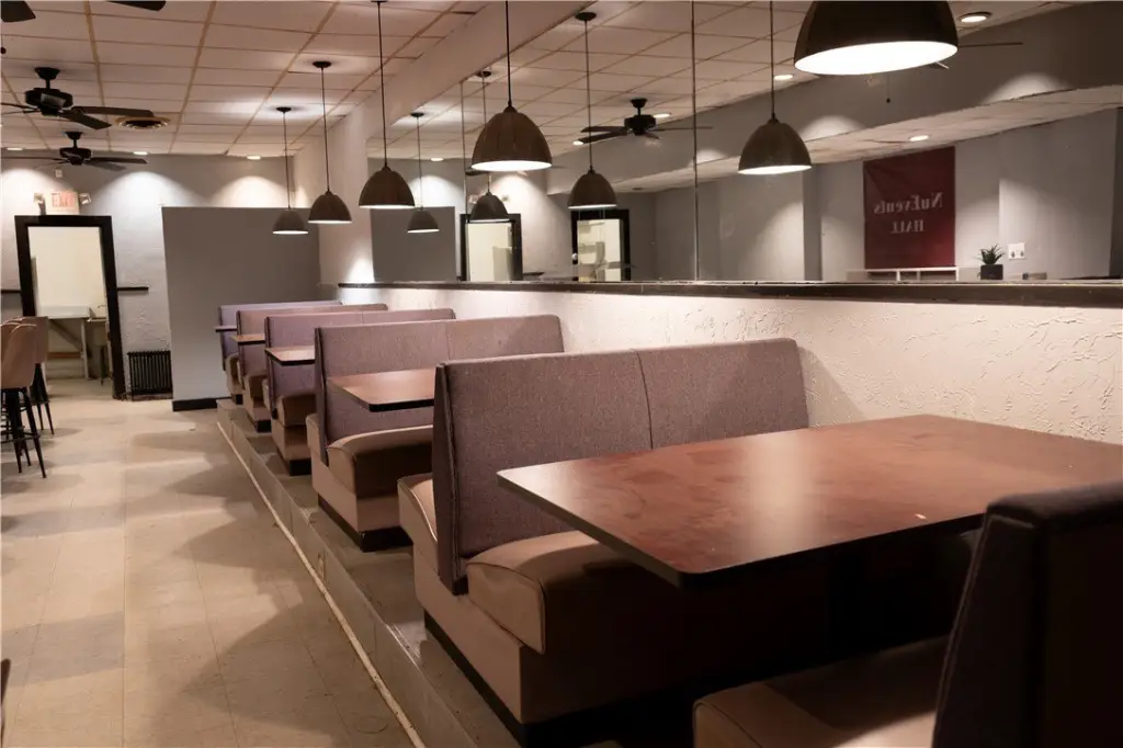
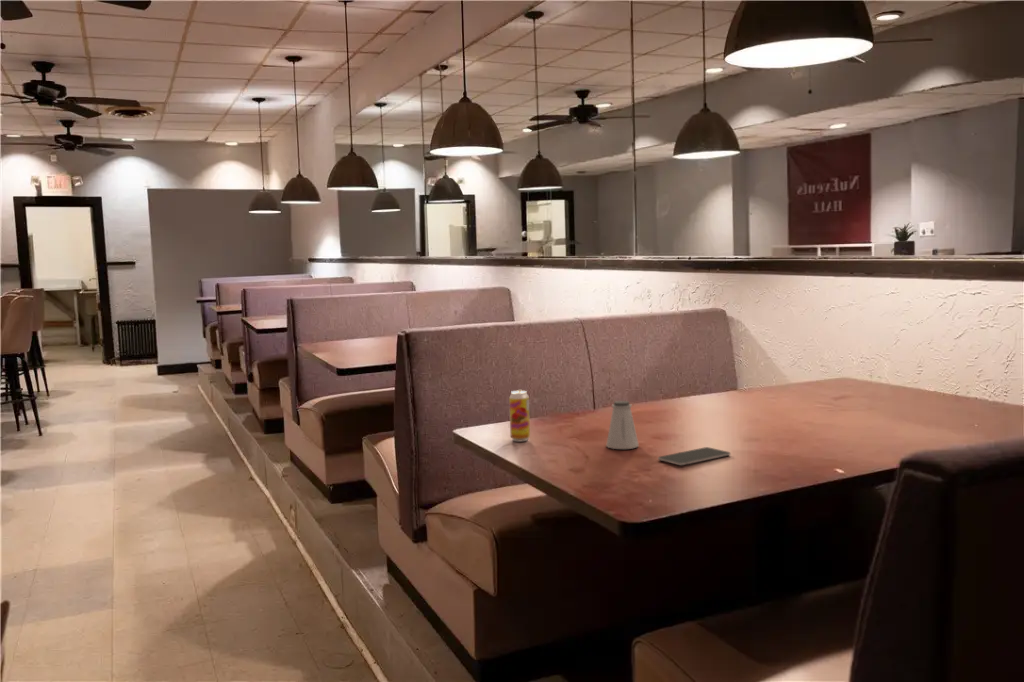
+ saltshaker [605,400,640,450]
+ smartphone [657,446,732,466]
+ beverage can [508,388,531,442]
